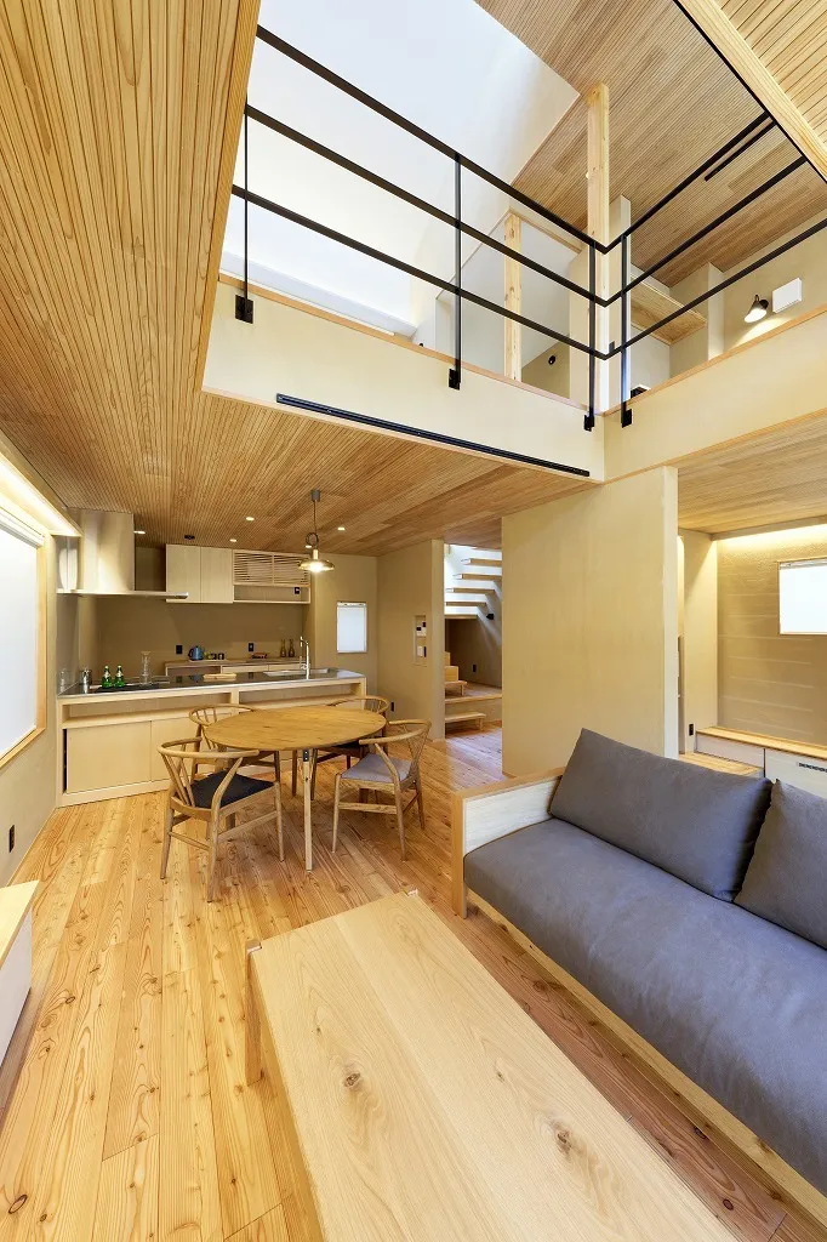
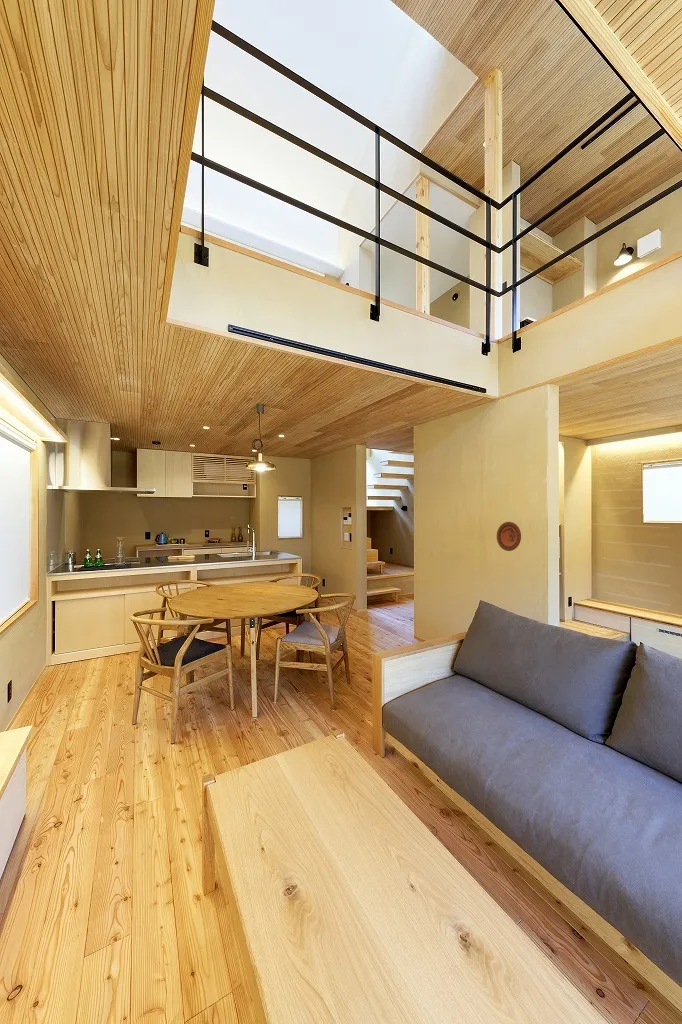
+ decorative plate [496,521,522,552]
